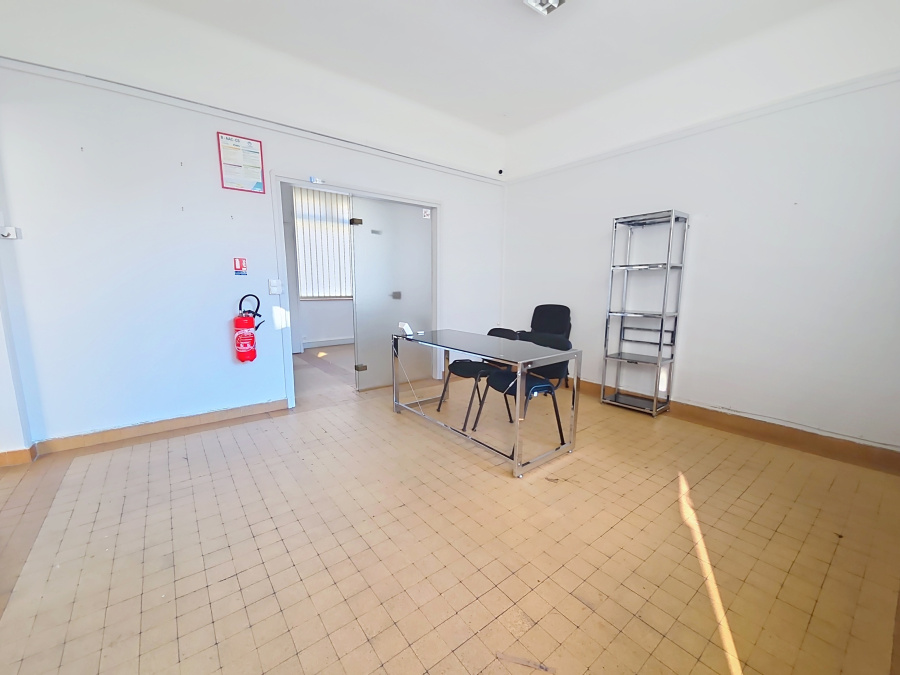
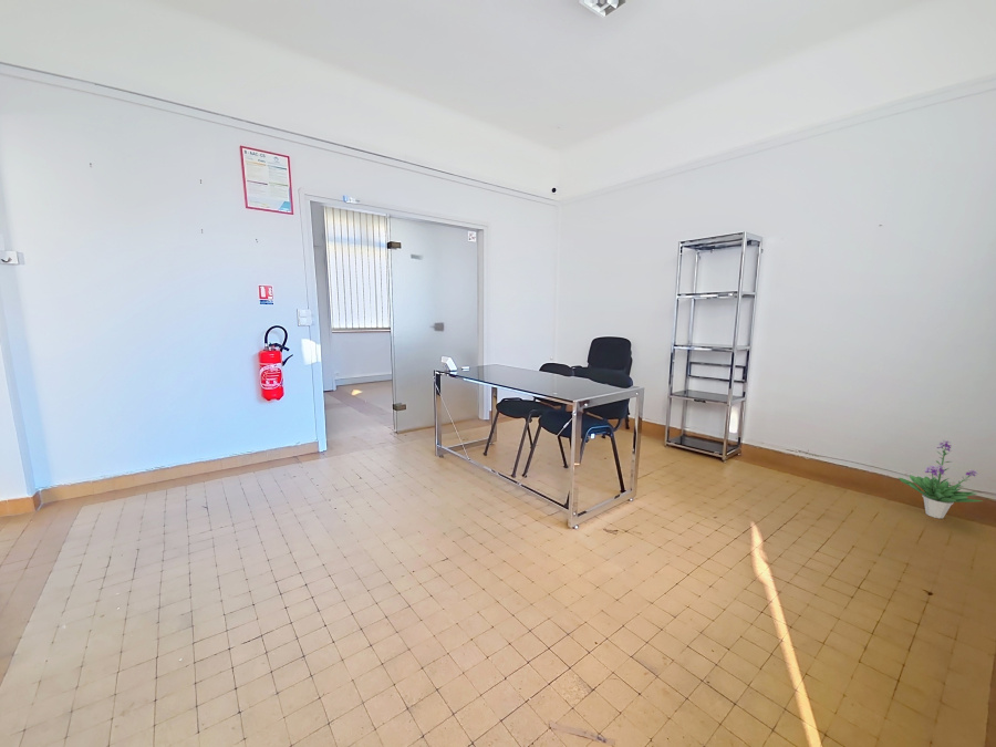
+ potted plant [898,439,984,519]
